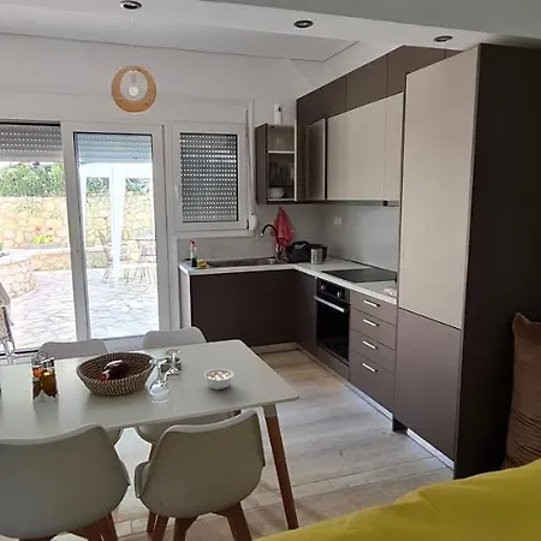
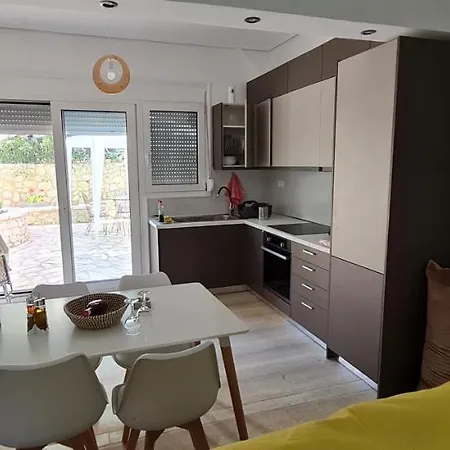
- legume [202,368,236,391]
